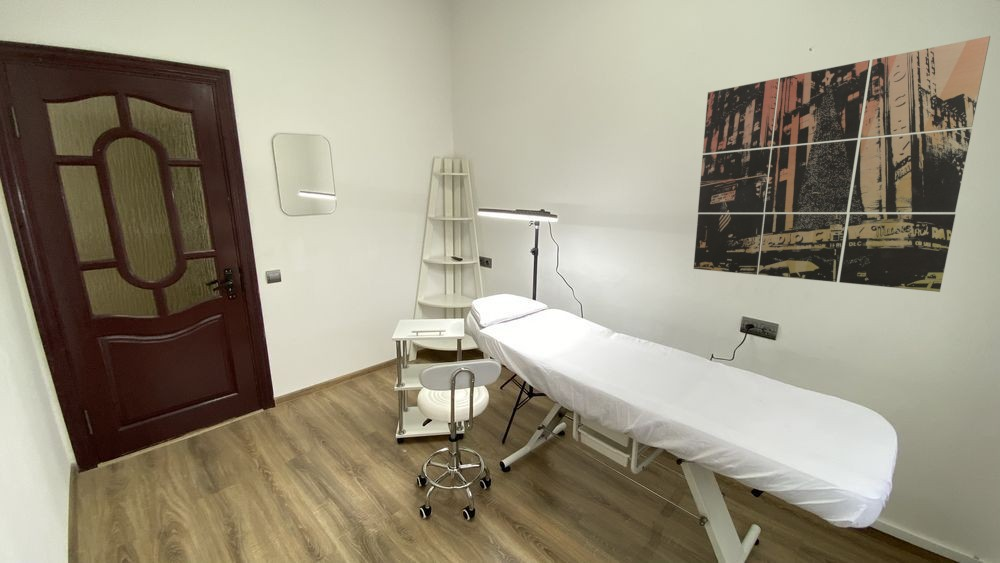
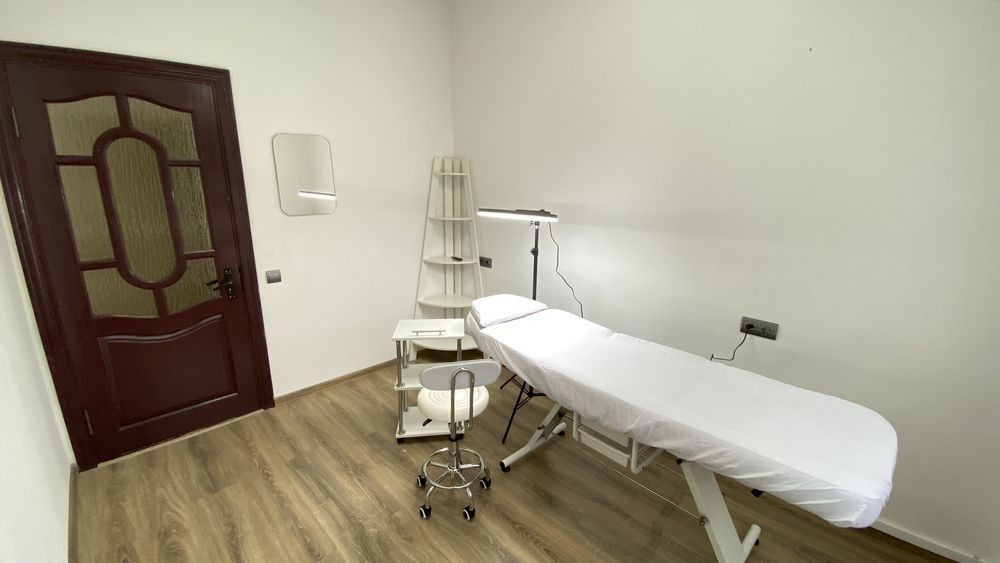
- wall art [693,35,991,293]
